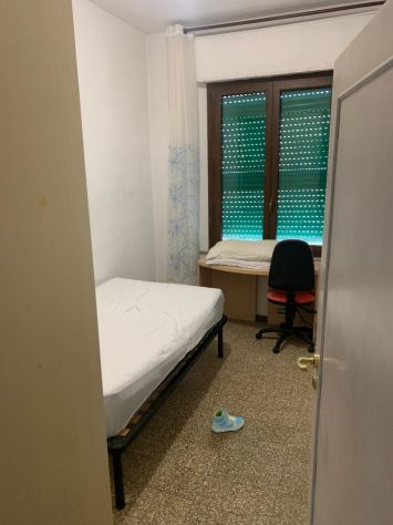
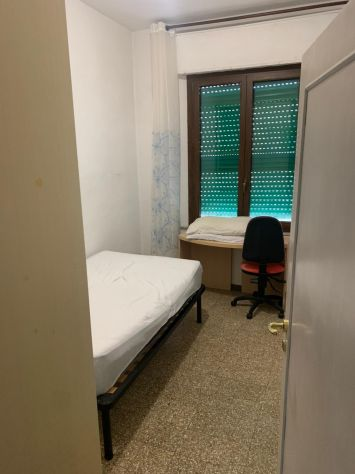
- sneaker [211,408,245,433]
